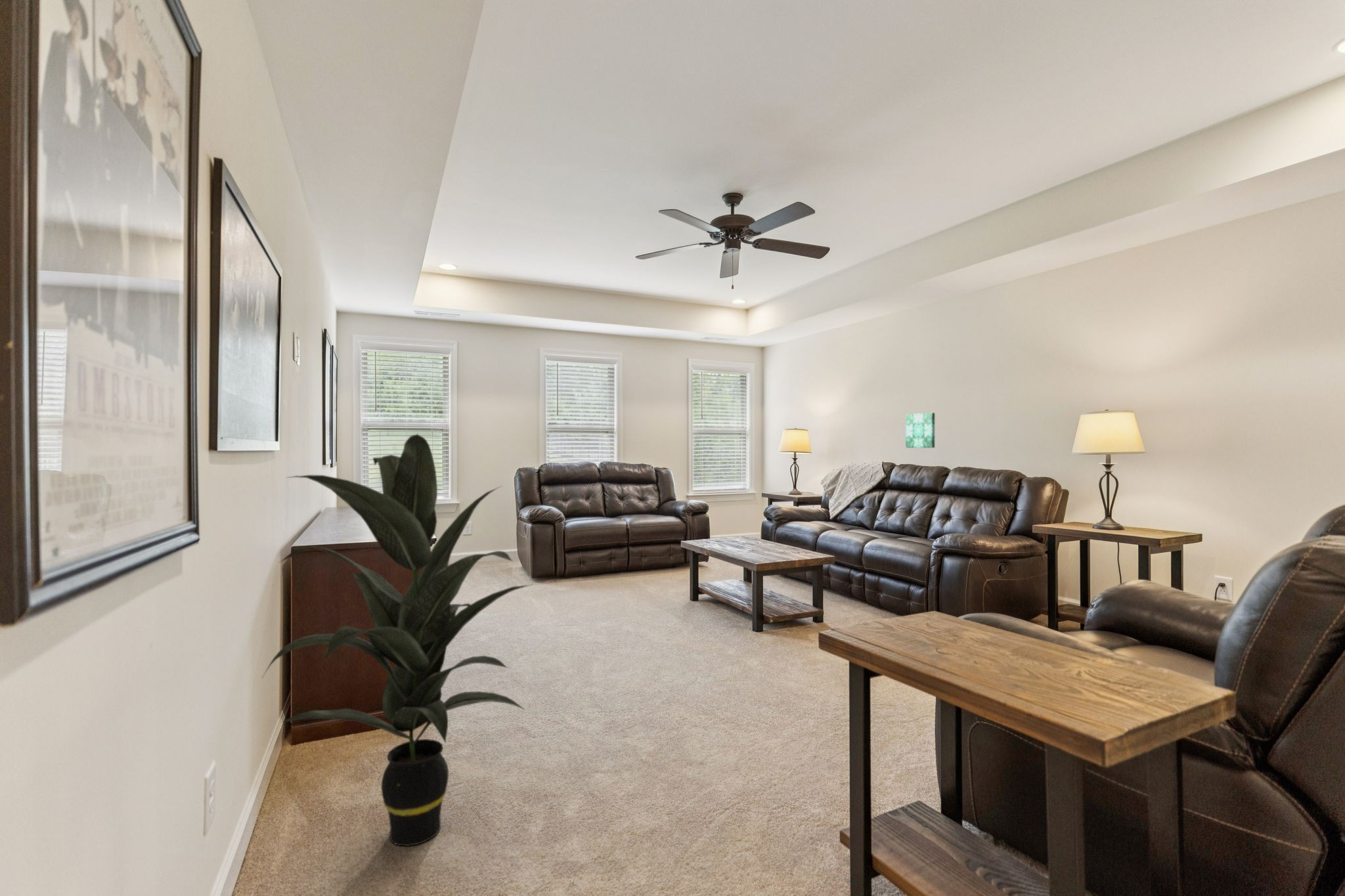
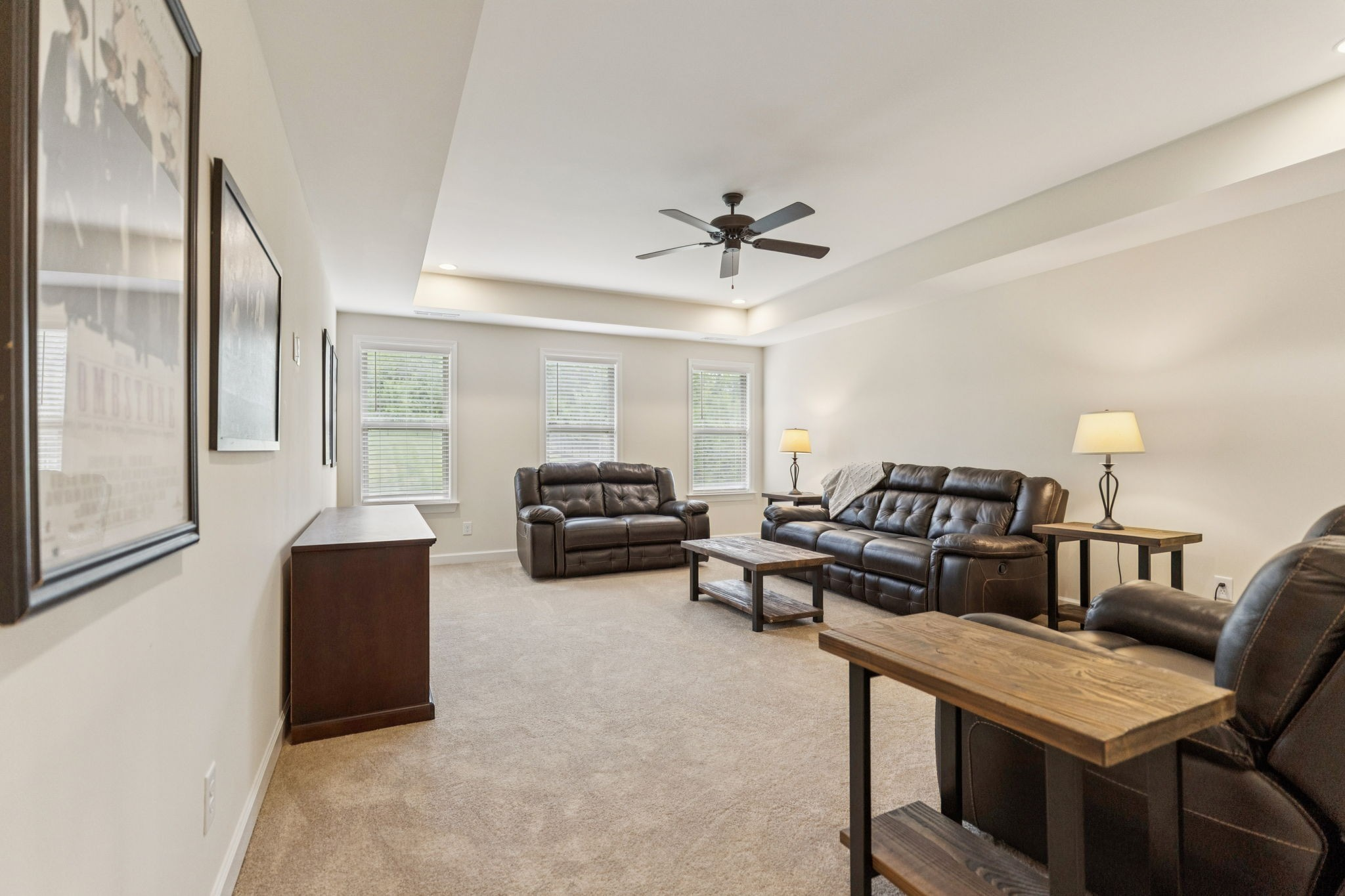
- indoor plant [261,434,531,847]
- wall art [905,412,935,448]
